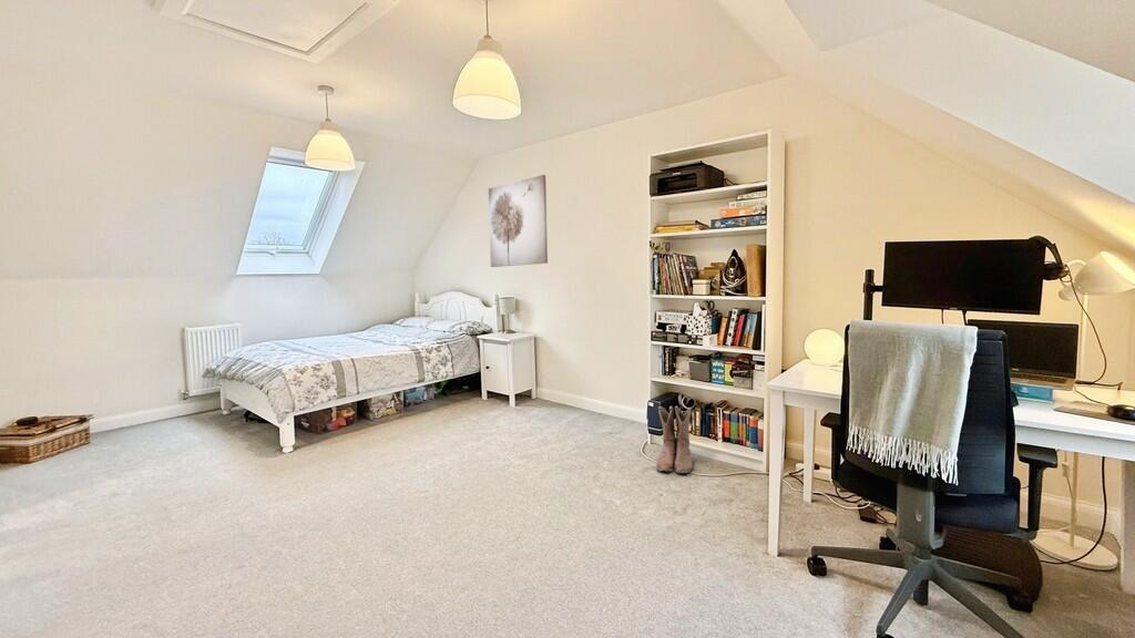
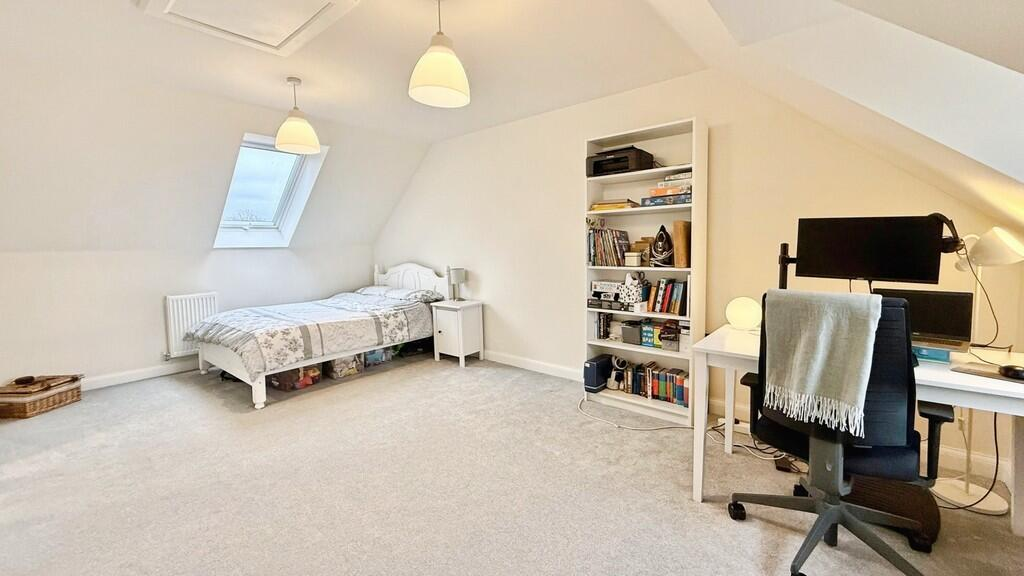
- wall art [488,174,549,268]
- boots [656,405,694,474]
